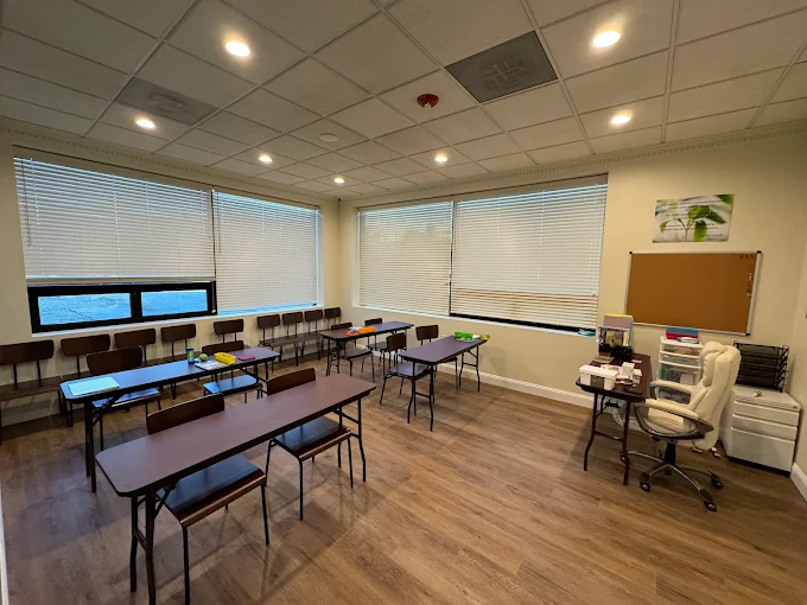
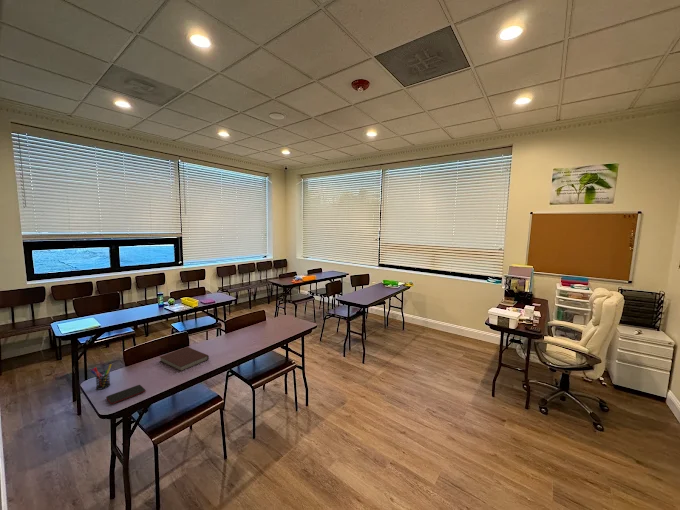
+ smartphone [105,384,147,405]
+ pen holder [90,363,113,390]
+ notebook [159,346,210,372]
